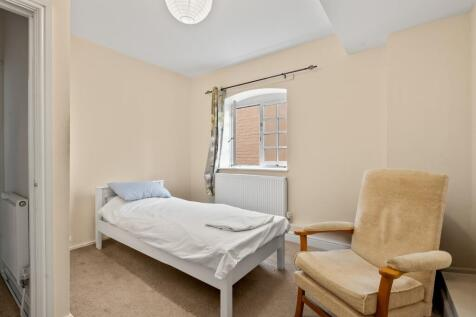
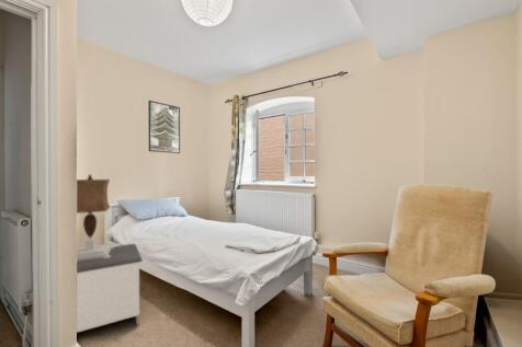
+ table lamp [76,174,115,262]
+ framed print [147,100,181,154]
+ nightstand [76,243,144,334]
